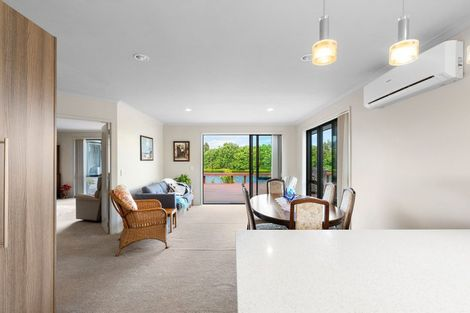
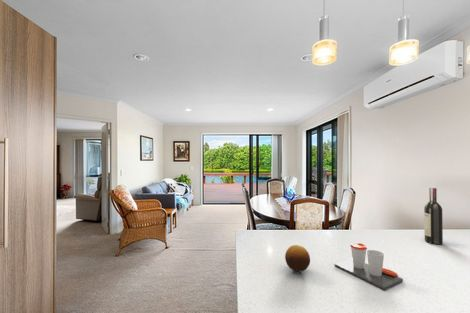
+ fruit [284,244,311,273]
+ cup [333,242,404,291]
+ wine bottle [423,187,444,246]
